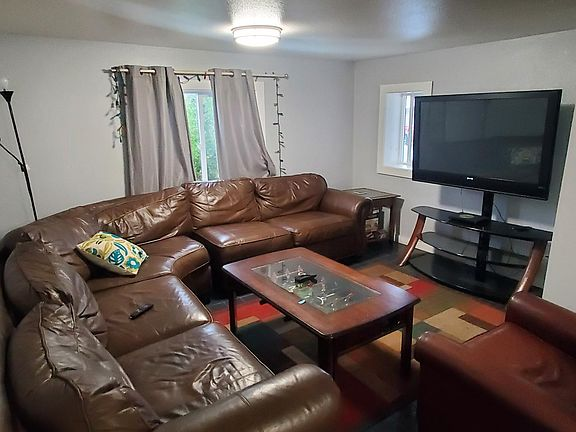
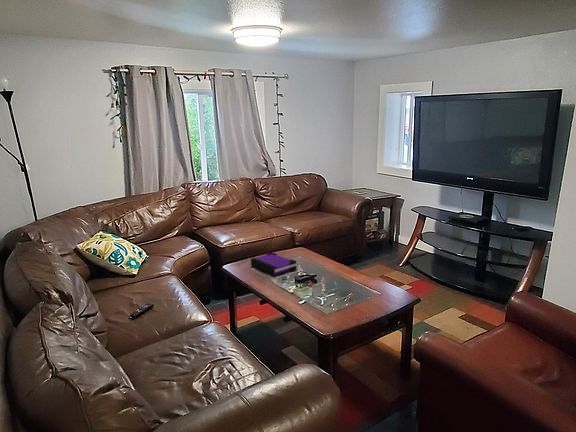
+ board game [250,251,297,277]
